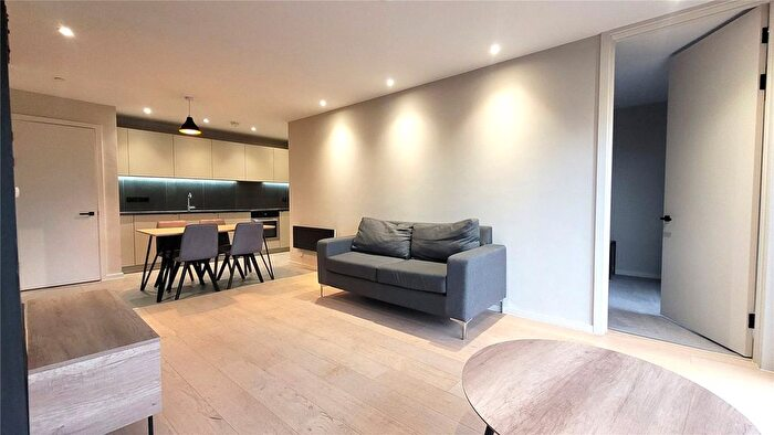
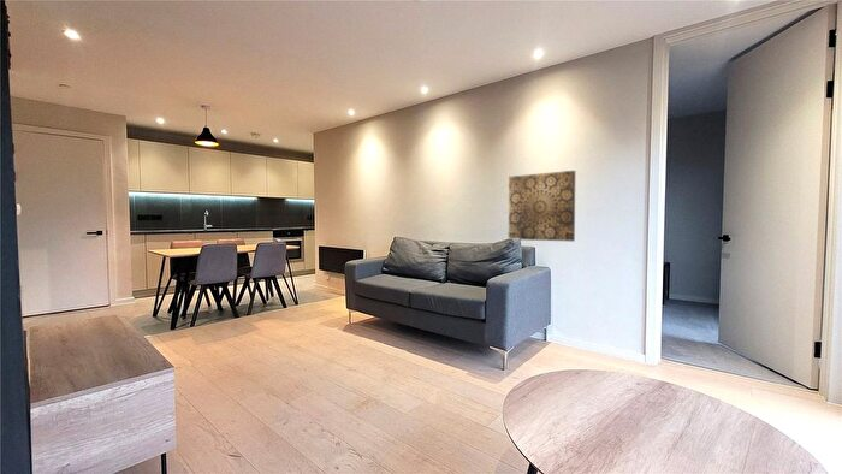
+ wall art [508,170,576,243]
